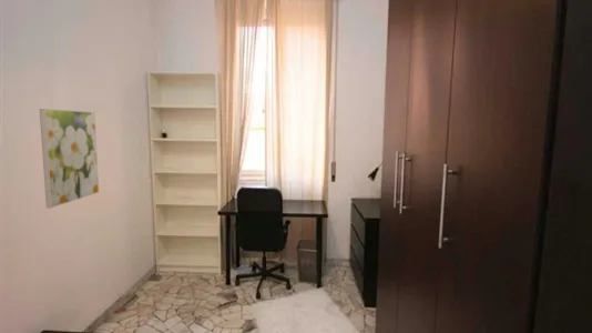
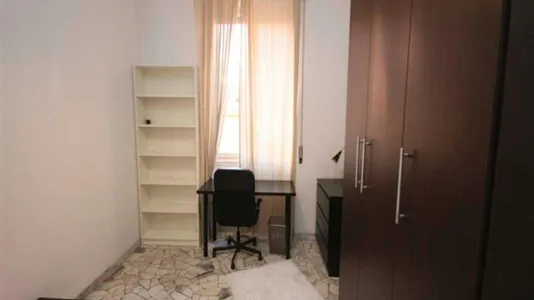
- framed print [39,108,100,209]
